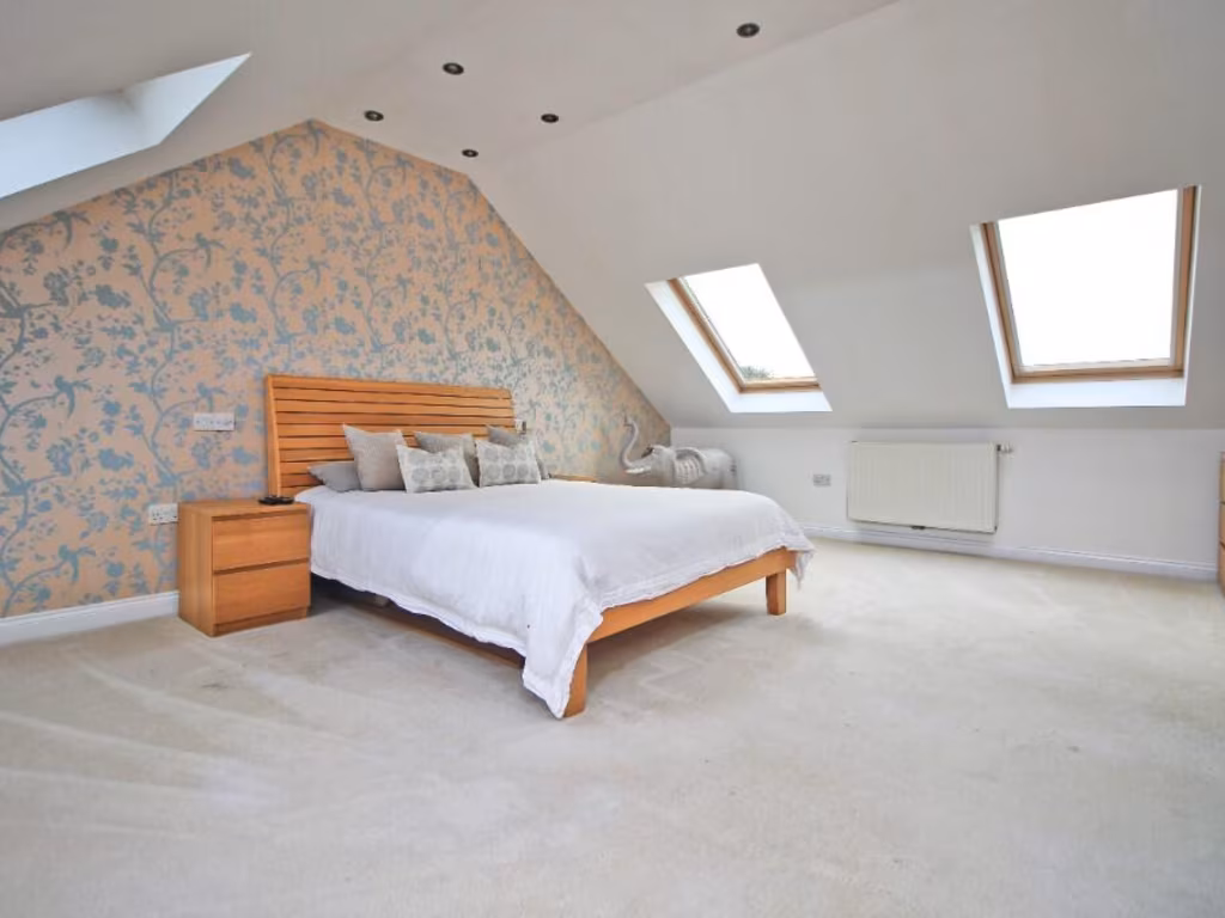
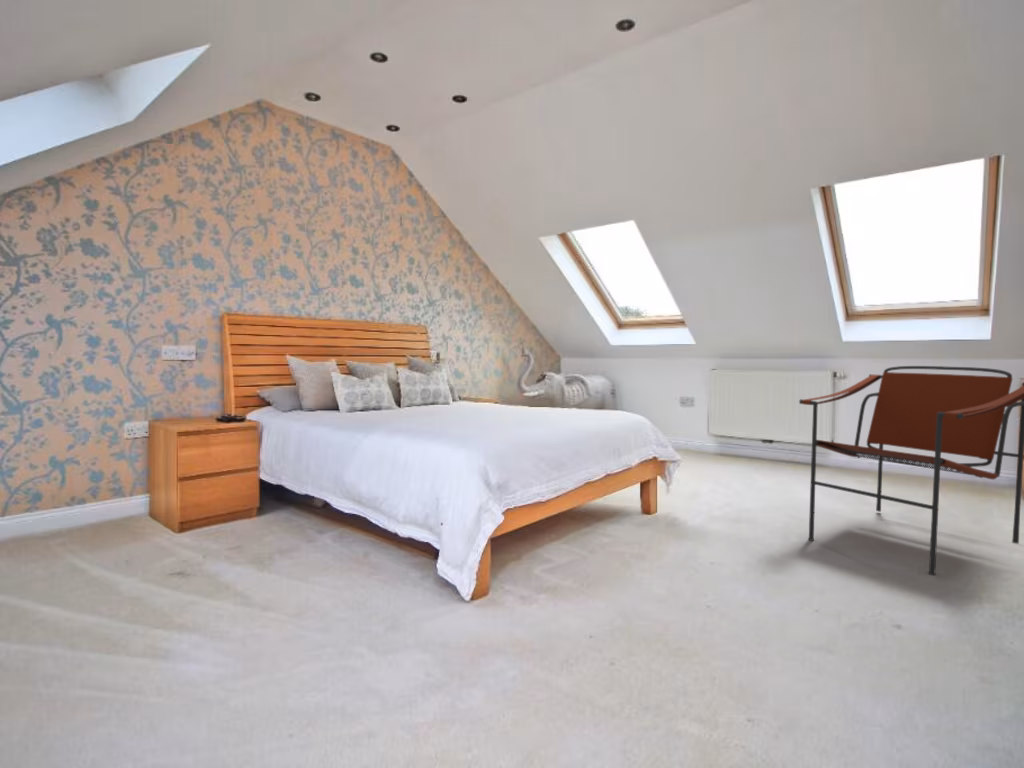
+ armchair [798,365,1024,576]
